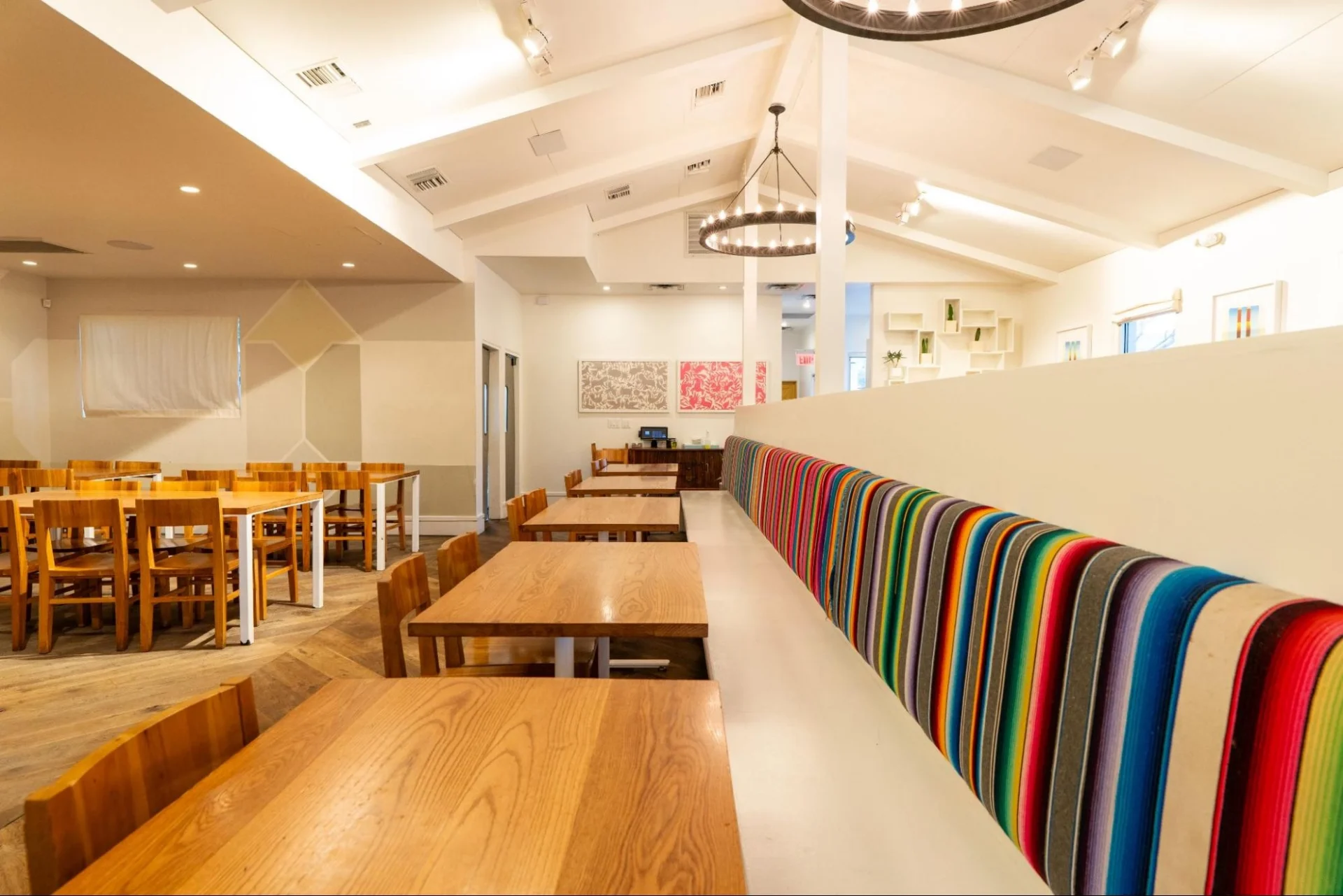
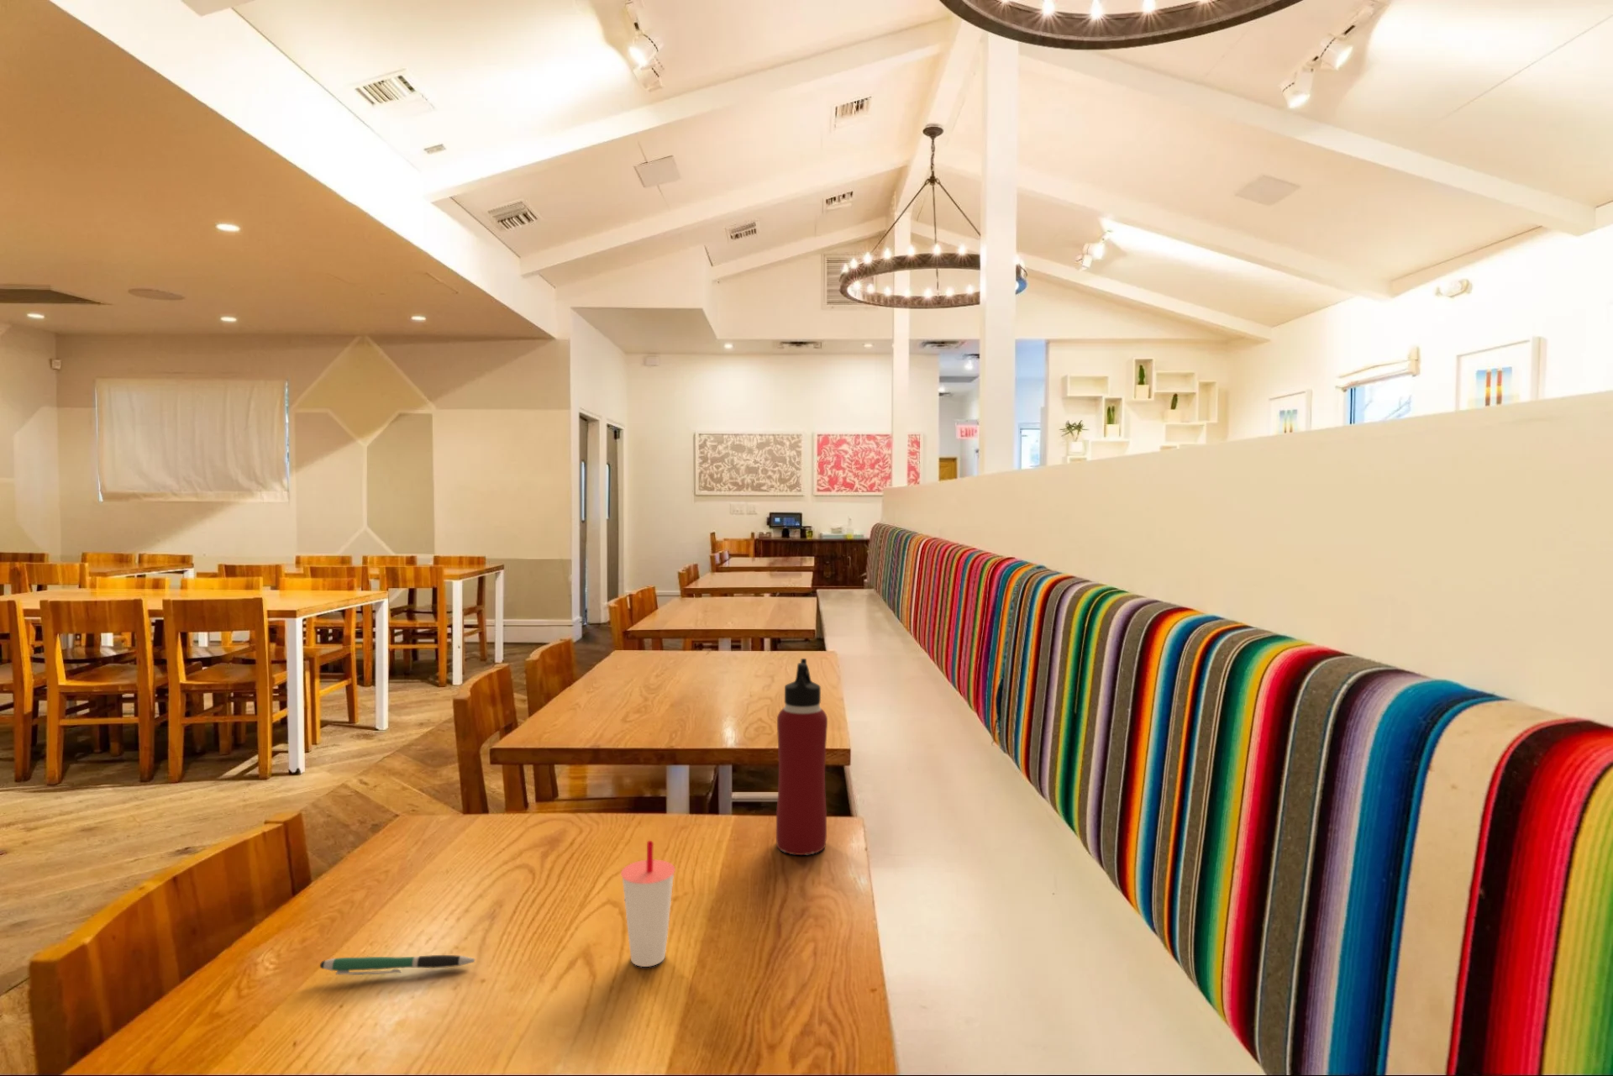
+ water bottle [776,658,829,856]
+ cup [620,839,676,968]
+ pen [319,955,476,975]
